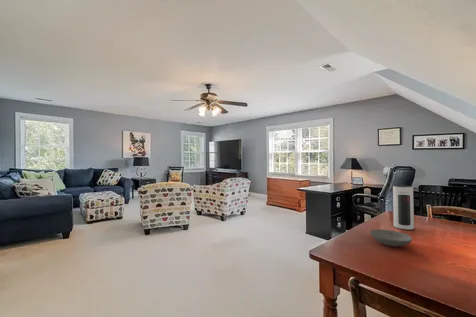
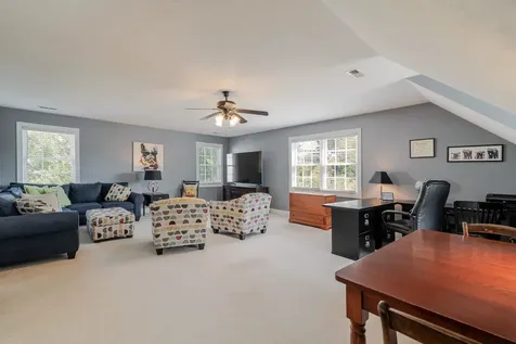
- speaker [392,184,415,231]
- bowl [369,229,413,247]
